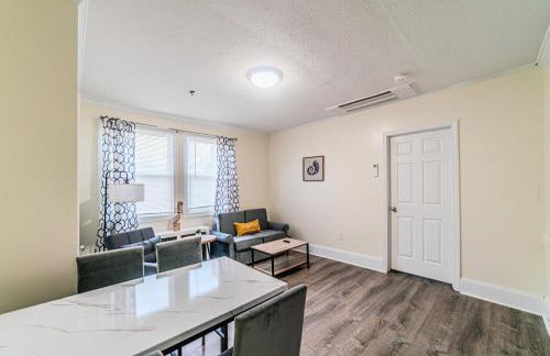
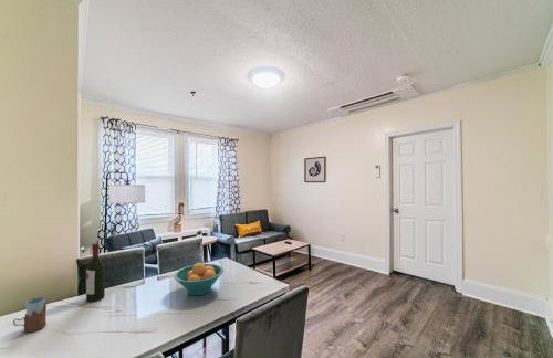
+ fruit bowl [173,262,225,296]
+ drinking glass [12,296,48,334]
+ wine bottle [85,242,106,303]
